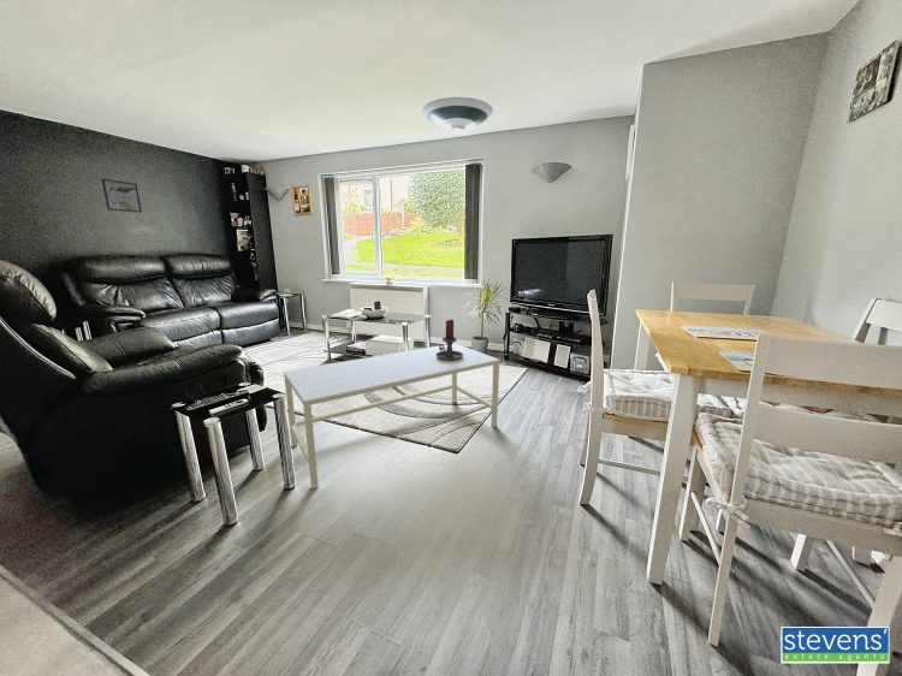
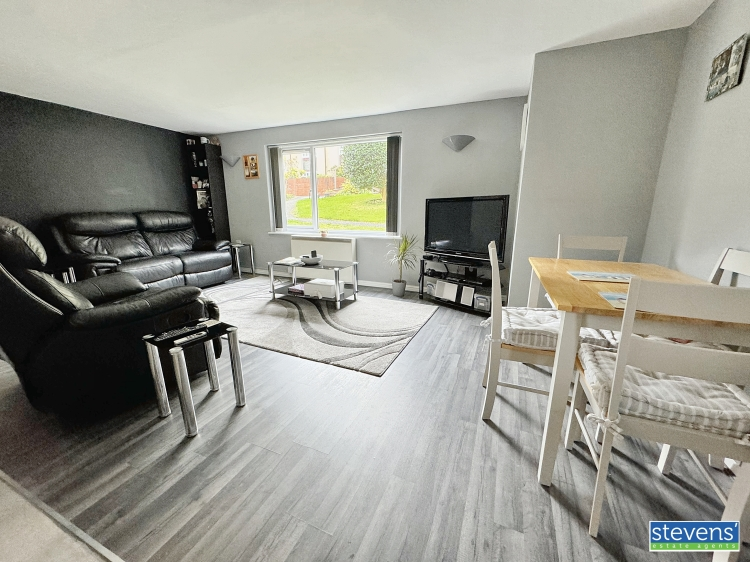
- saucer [421,96,494,134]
- coffee table [283,342,500,490]
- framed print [101,178,143,214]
- candle holder [435,319,463,361]
